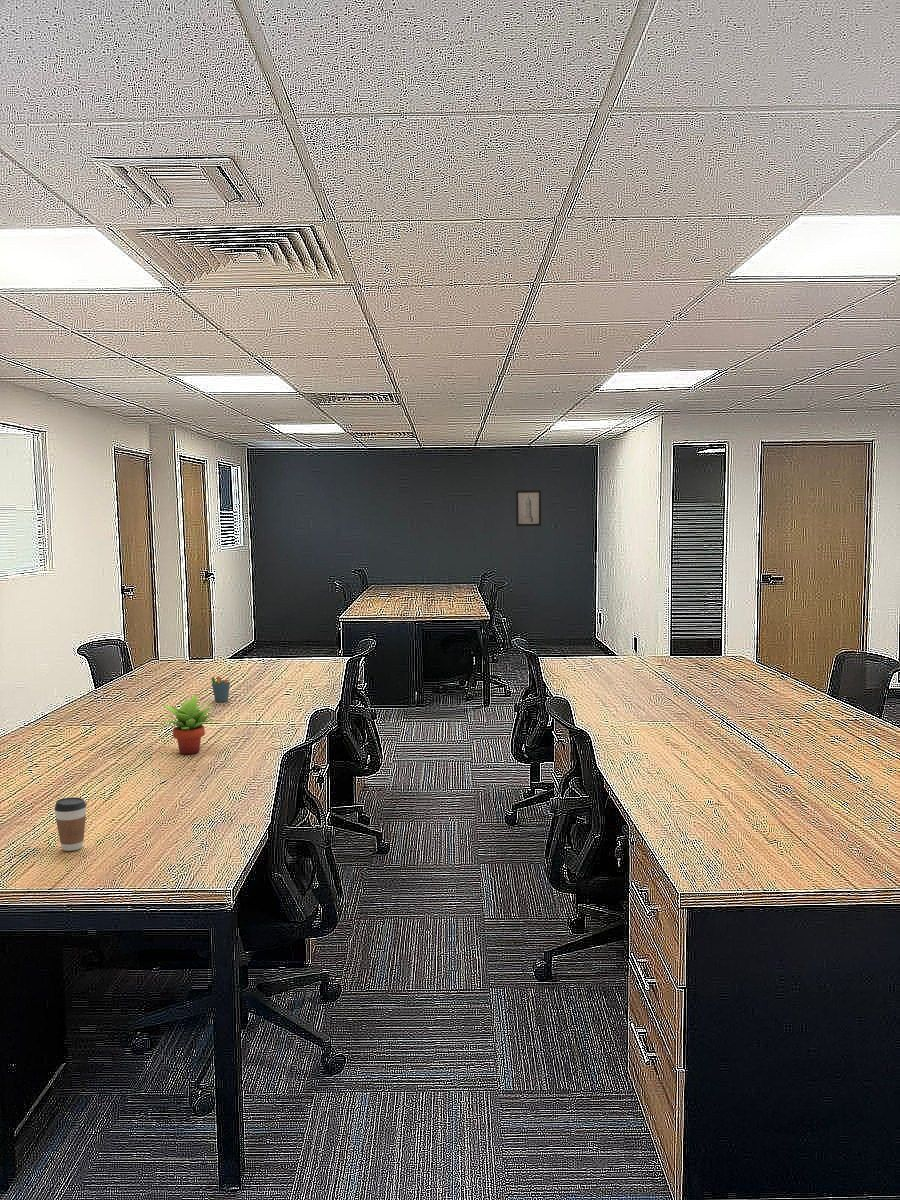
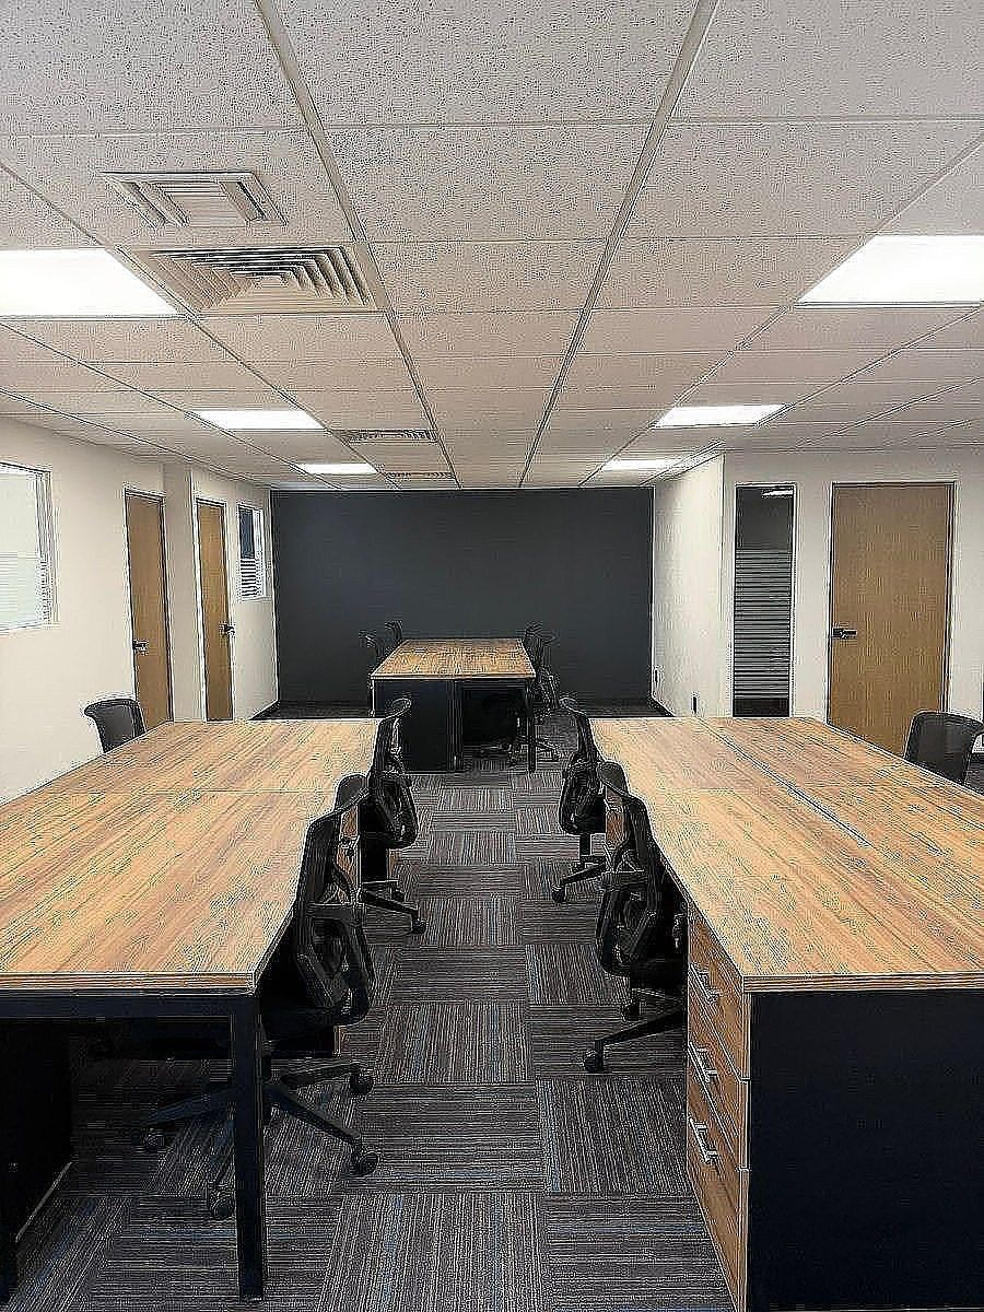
- wall art [515,489,542,527]
- coffee cup [53,796,87,852]
- pen holder [210,671,232,703]
- succulent plant [161,693,219,755]
